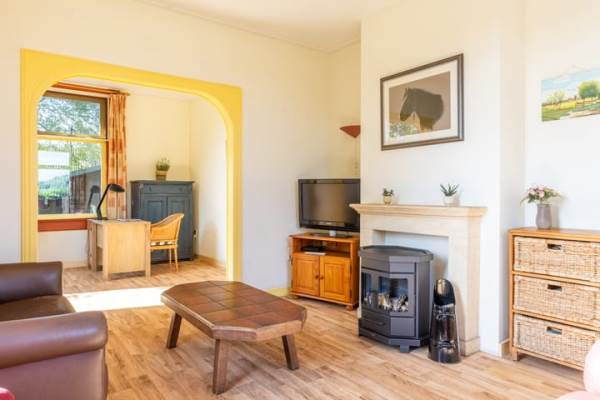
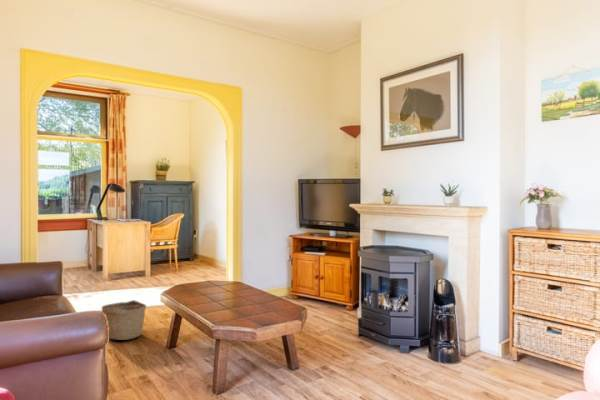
+ basket [100,299,147,341]
